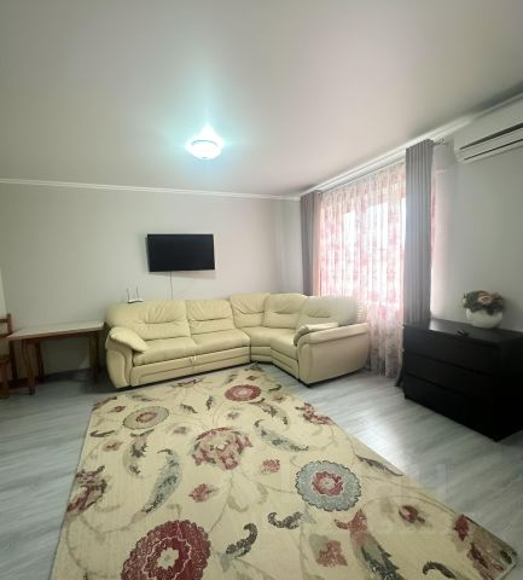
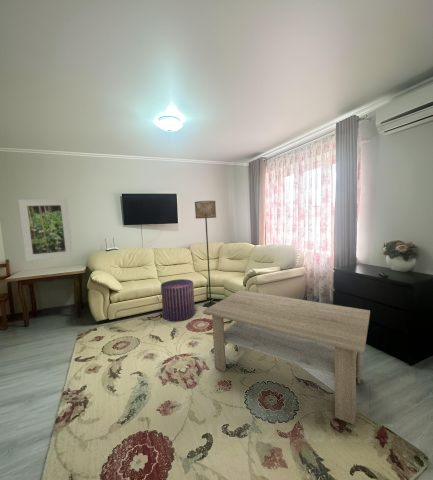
+ coffee table [202,289,371,426]
+ floor lamp [194,200,217,308]
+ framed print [17,198,74,262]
+ pouf [160,278,196,322]
